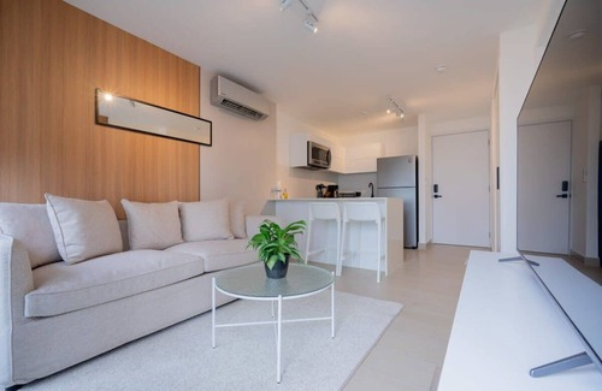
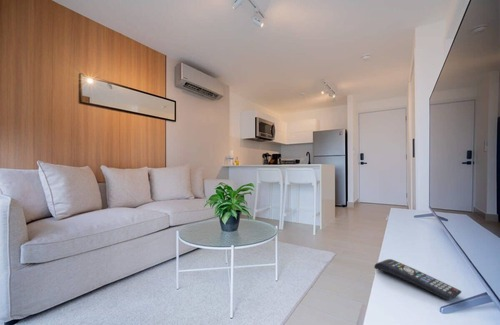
+ remote control [373,258,463,301]
